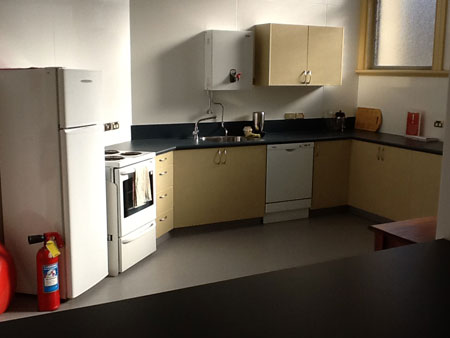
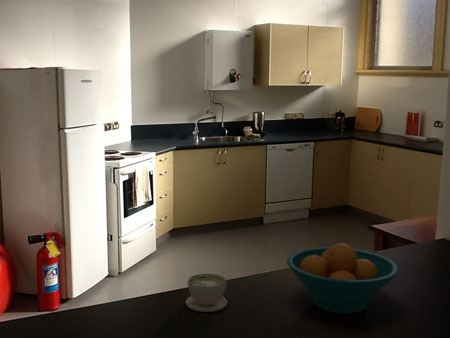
+ coffee cup [185,273,228,313]
+ fruit bowl [286,242,400,315]
